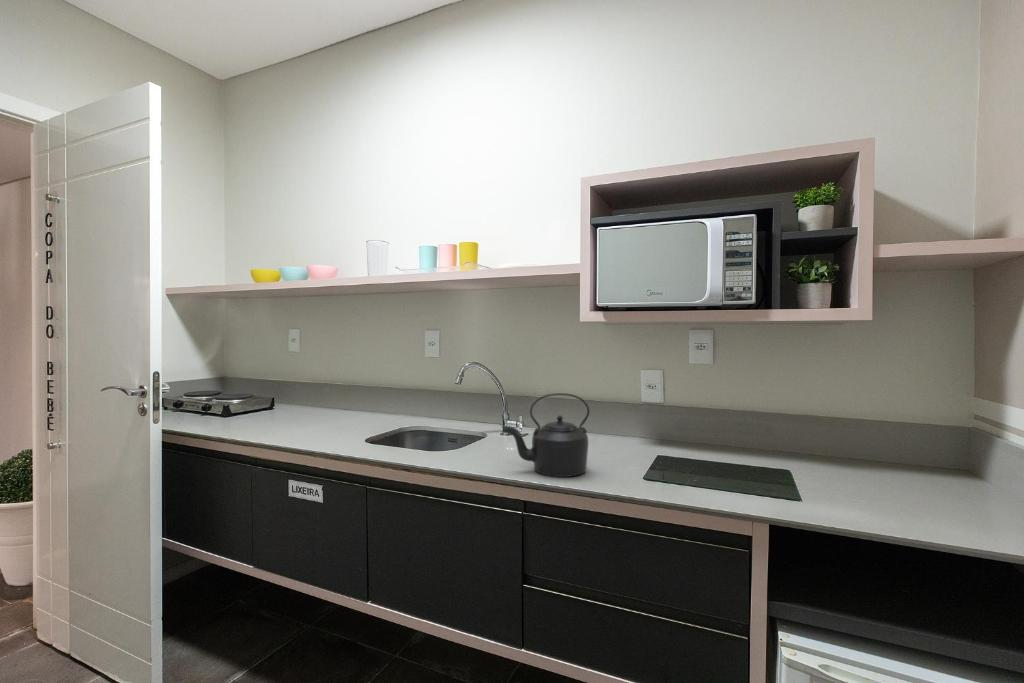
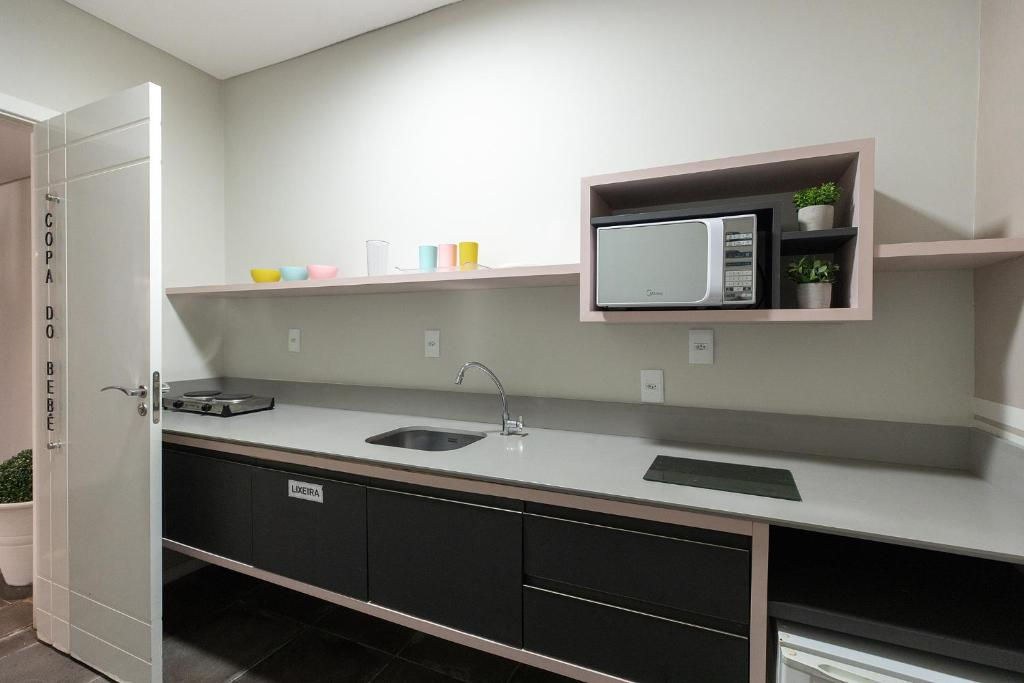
- kettle [501,392,591,478]
